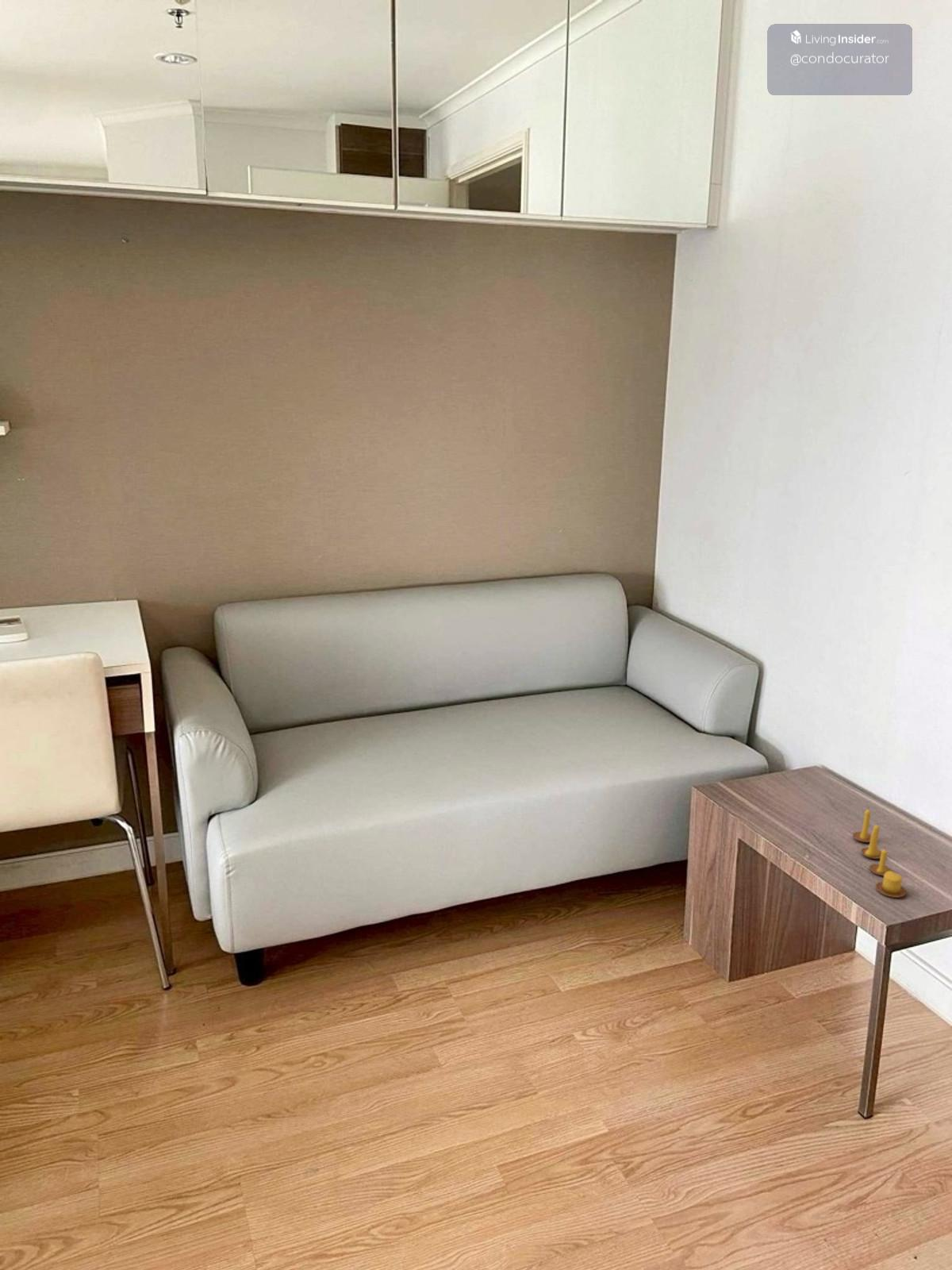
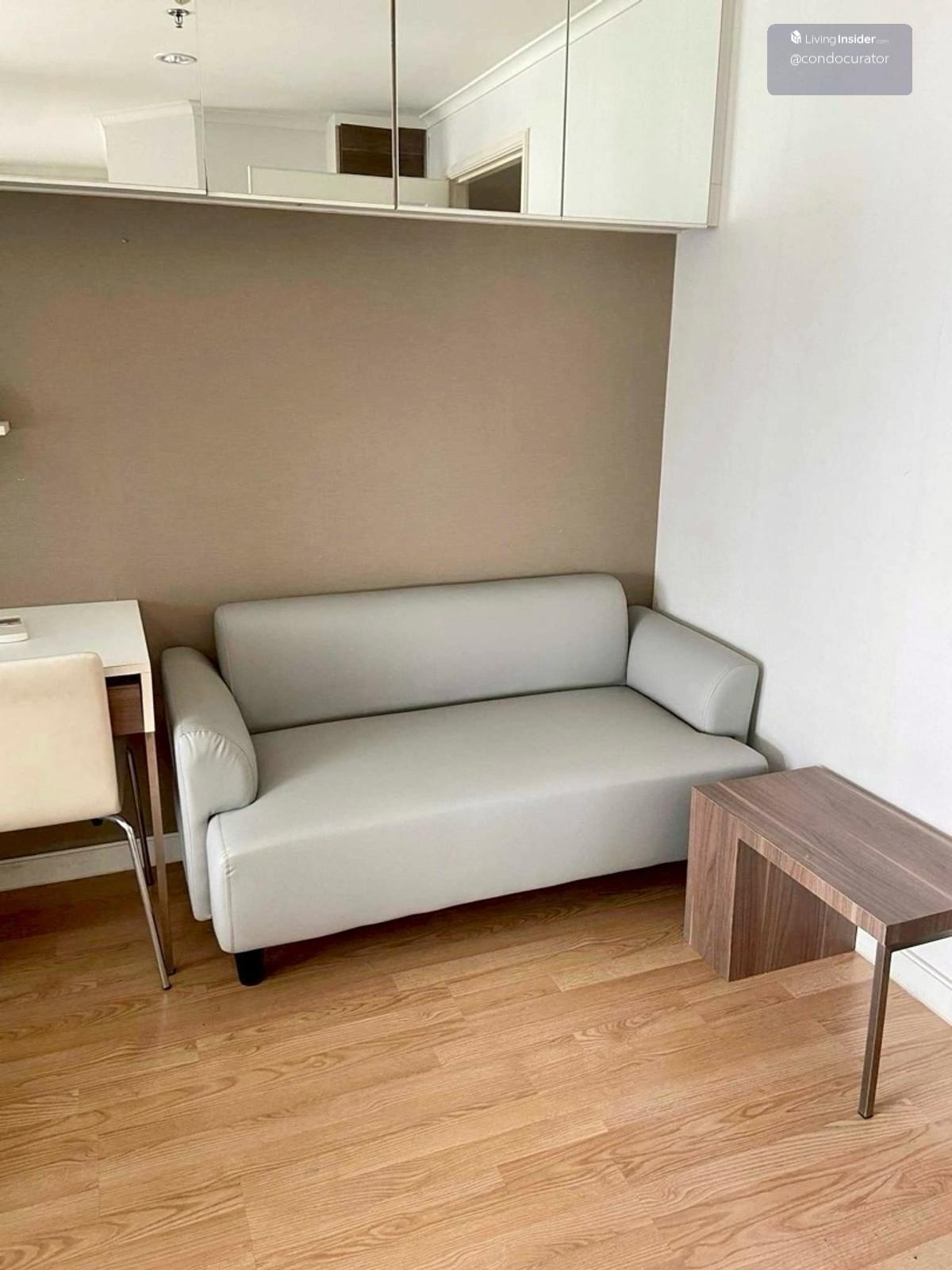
- candle [852,806,908,899]
